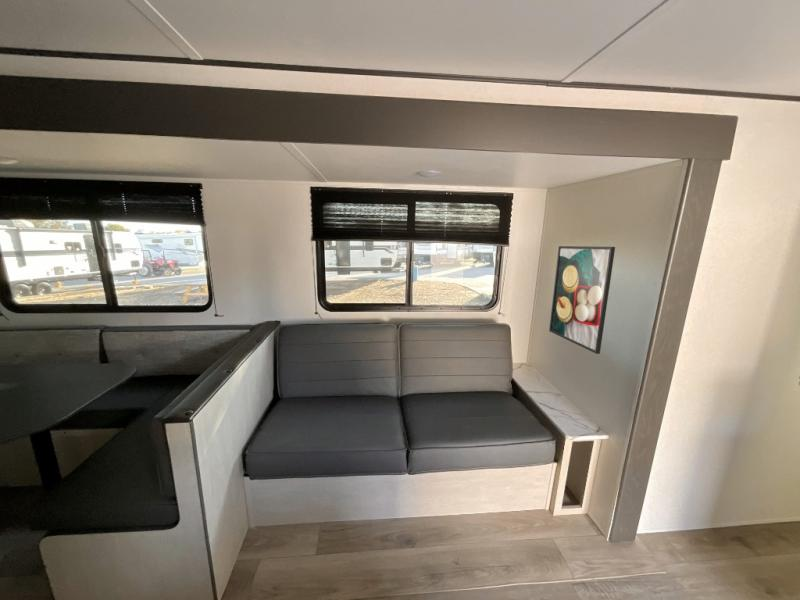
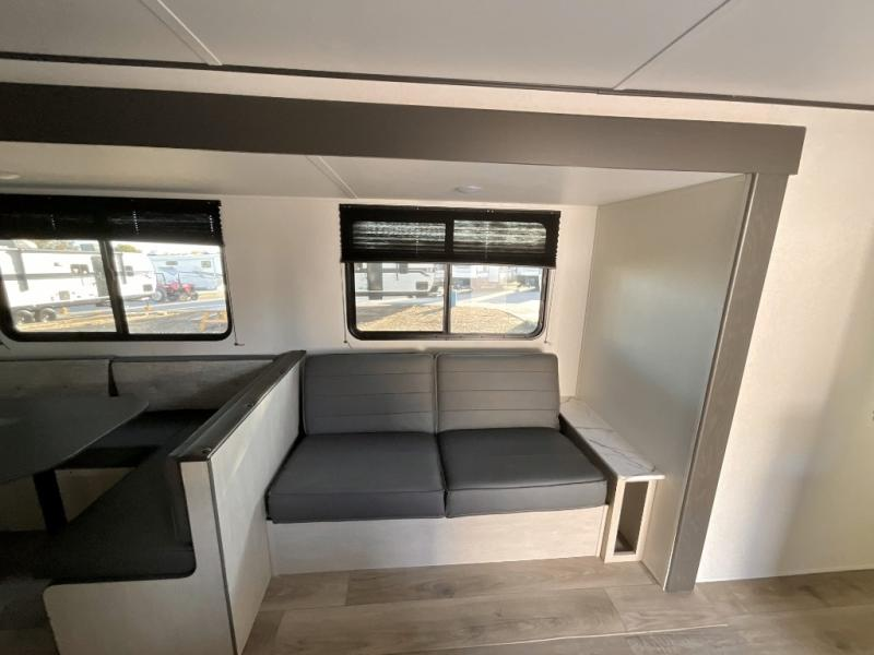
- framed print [548,245,616,355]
